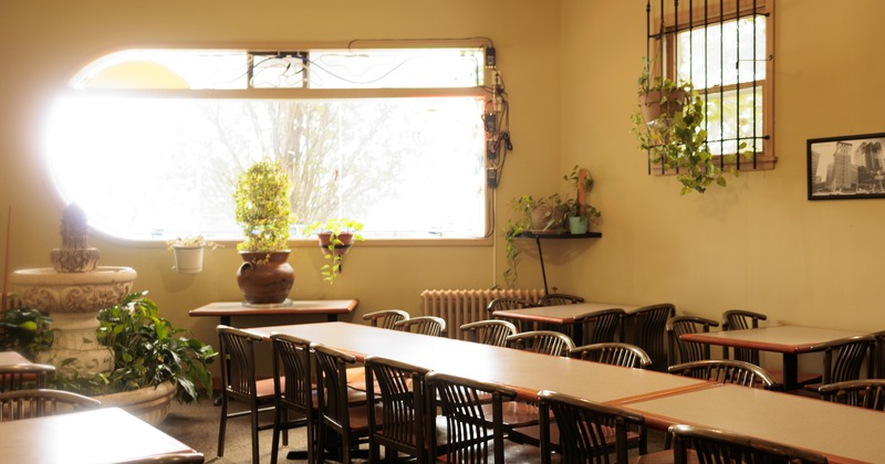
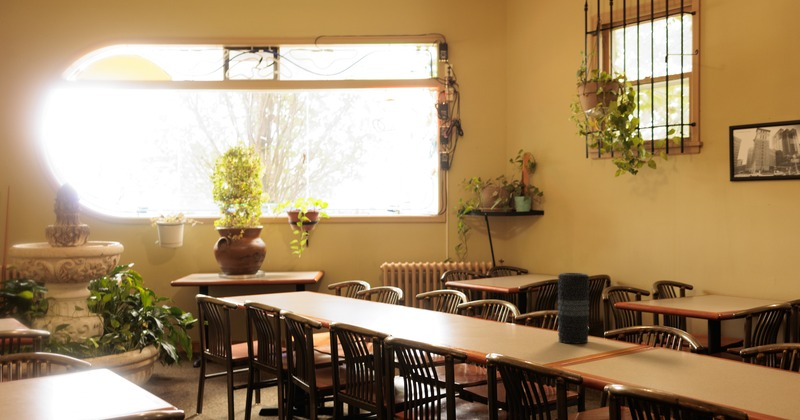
+ vase [557,272,590,345]
